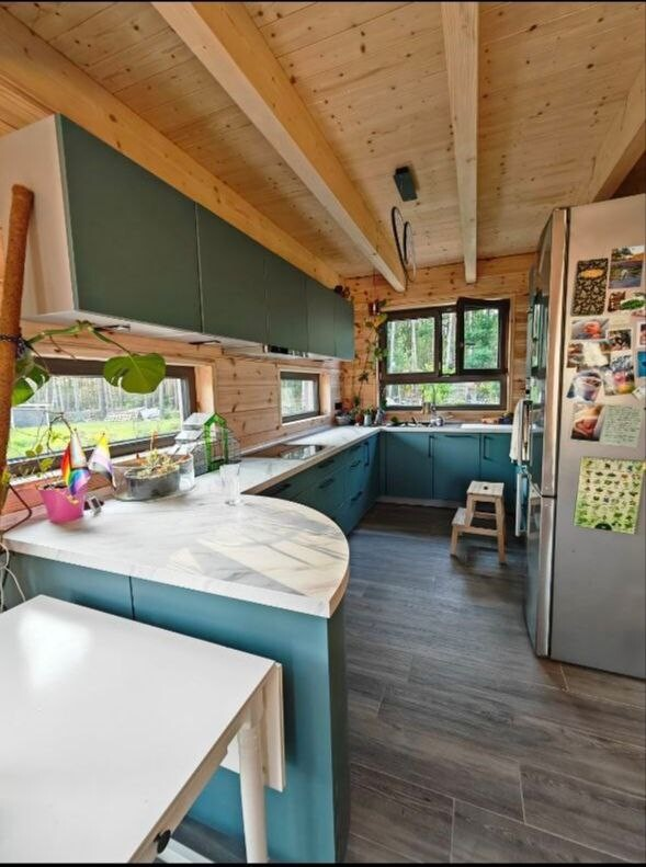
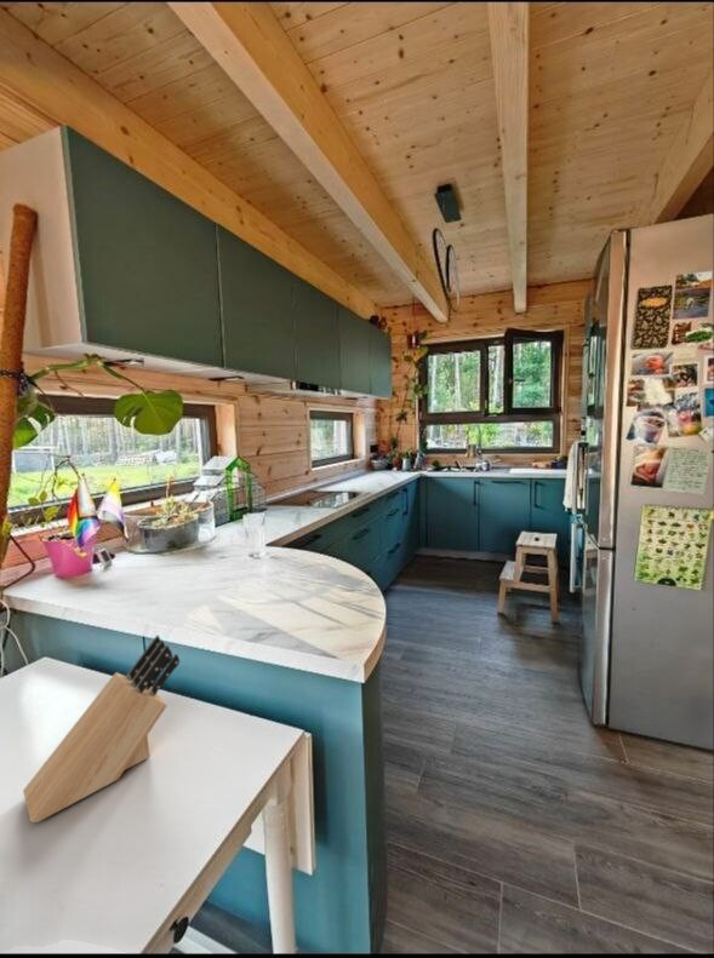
+ knife block [22,635,181,824]
